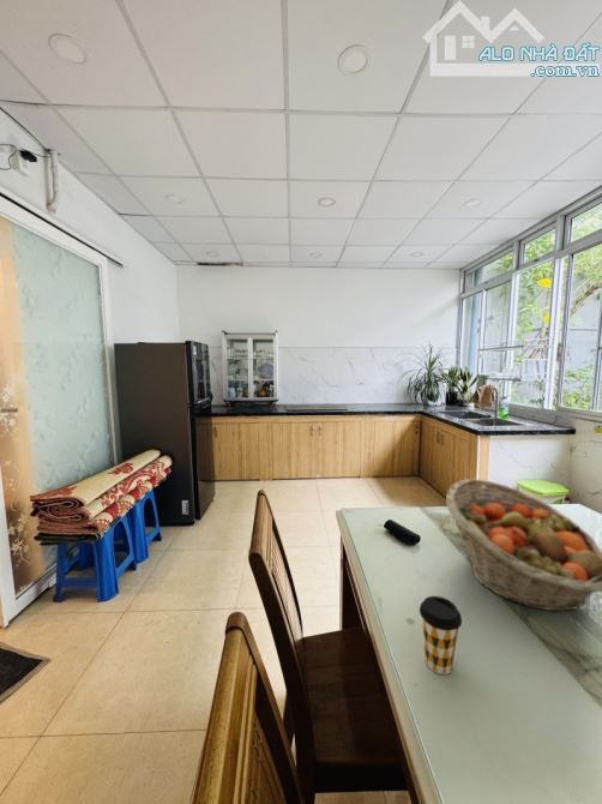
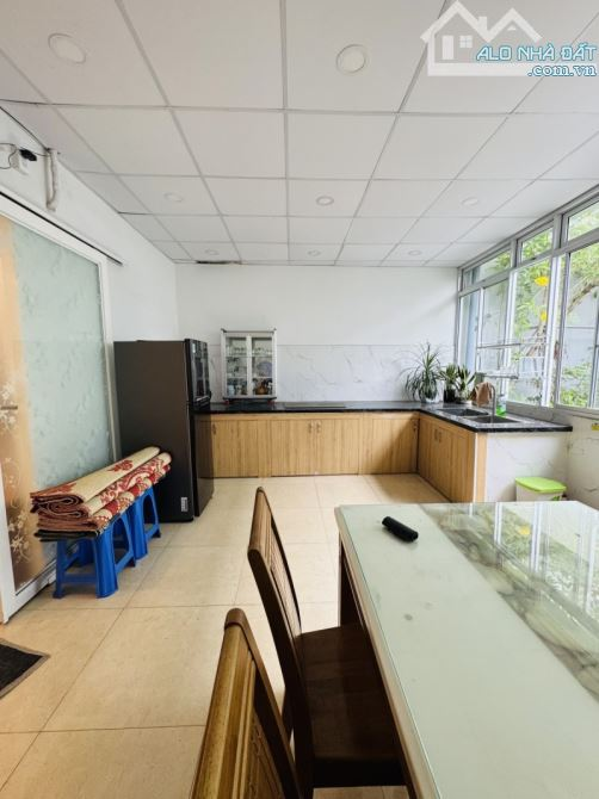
- fruit basket [445,478,602,612]
- coffee cup [419,595,463,676]
